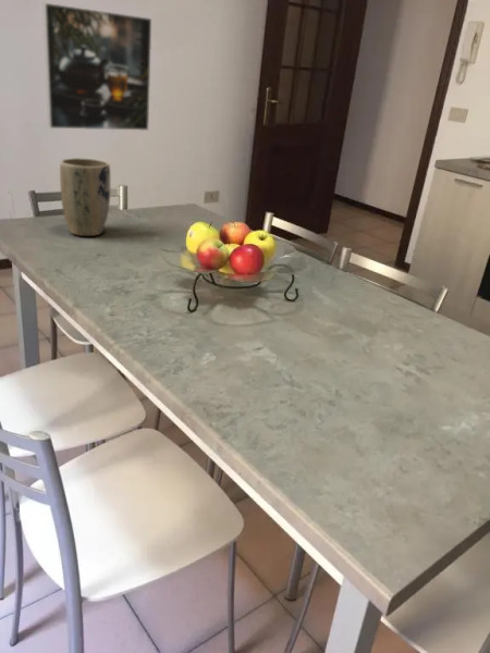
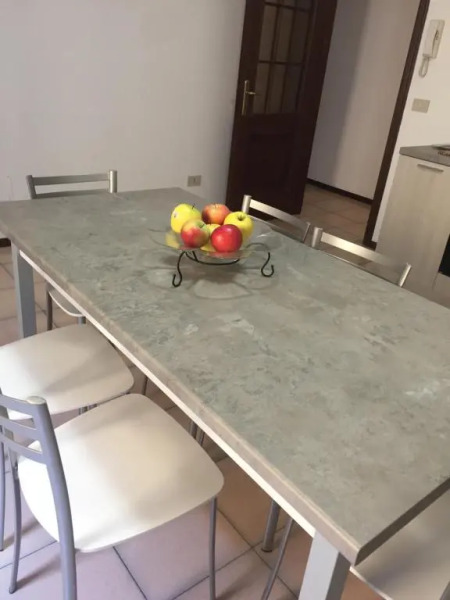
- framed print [42,2,152,132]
- plant pot [59,157,111,237]
